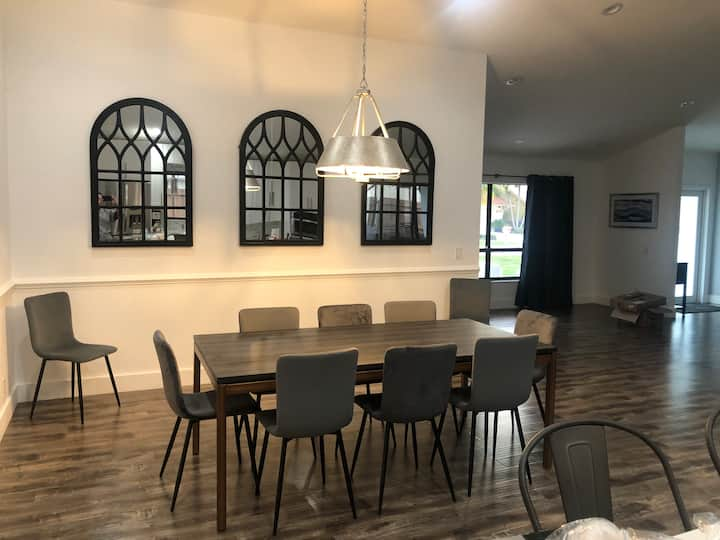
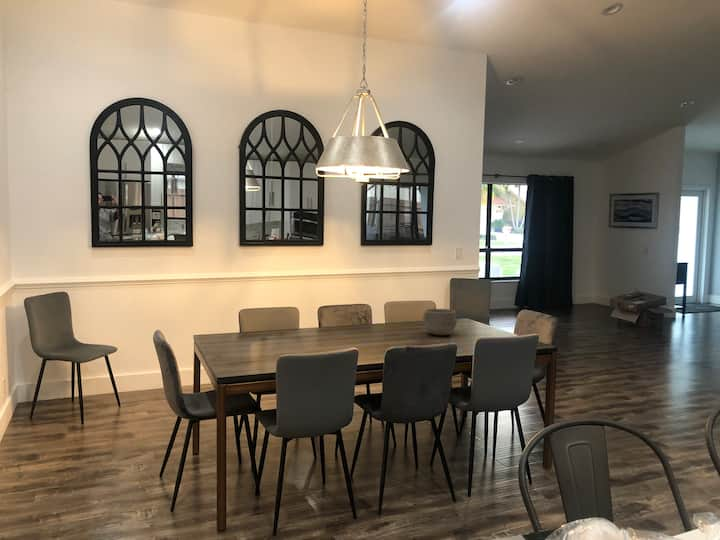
+ bowl [422,308,458,336]
